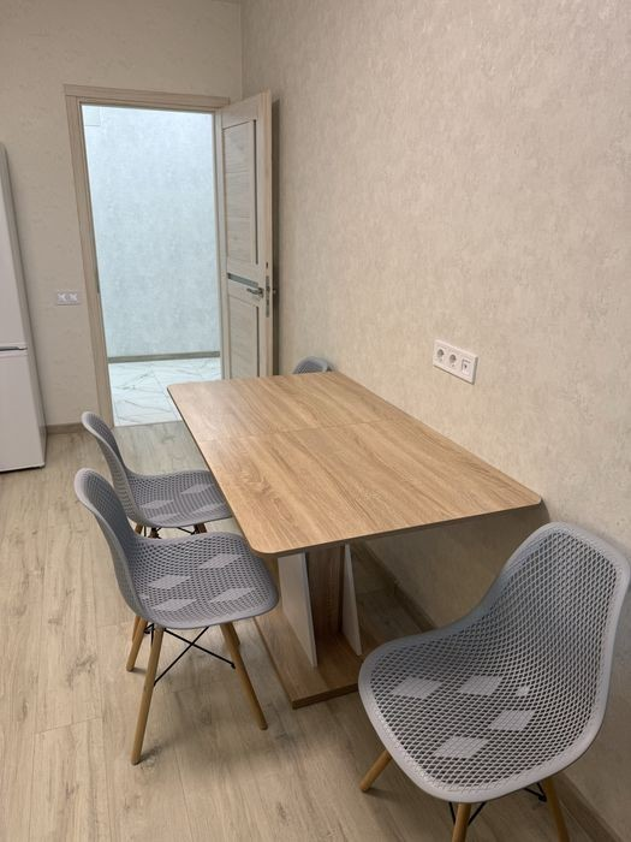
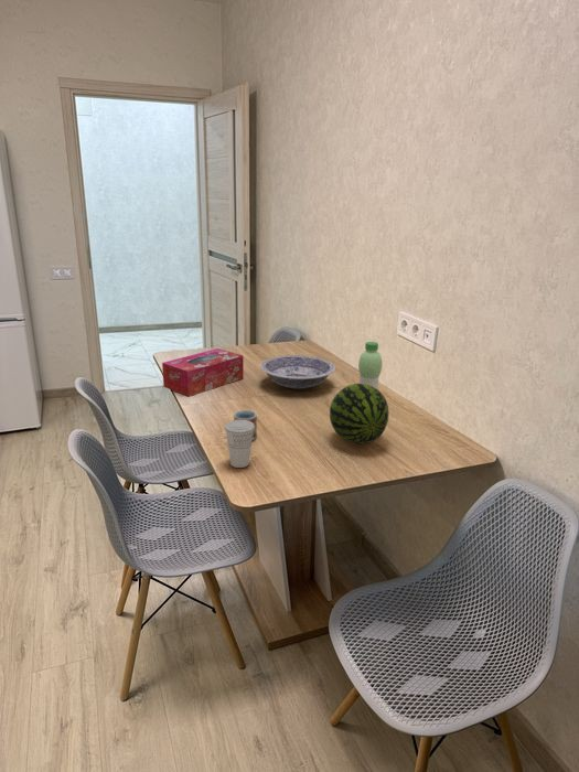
+ fruit [329,383,389,444]
+ water bottle [357,341,384,389]
+ tissue box [161,347,245,397]
+ bowl [259,354,336,389]
+ cup [224,420,255,469]
+ cup [233,409,258,442]
